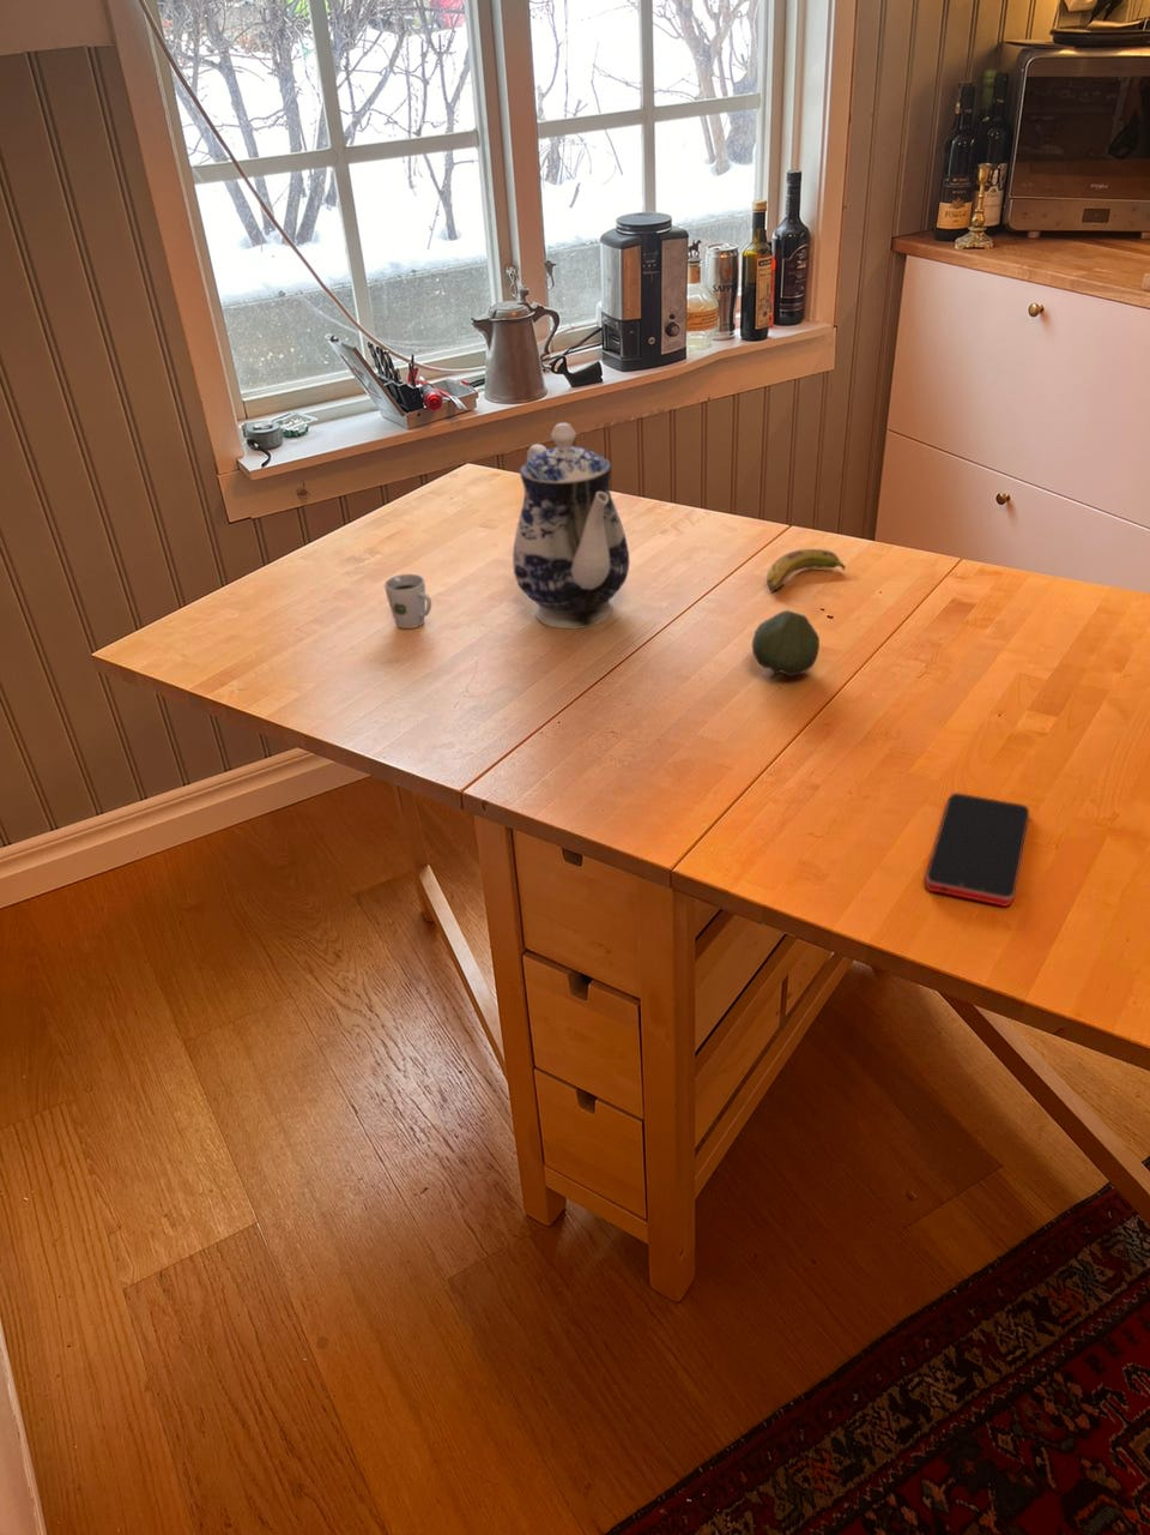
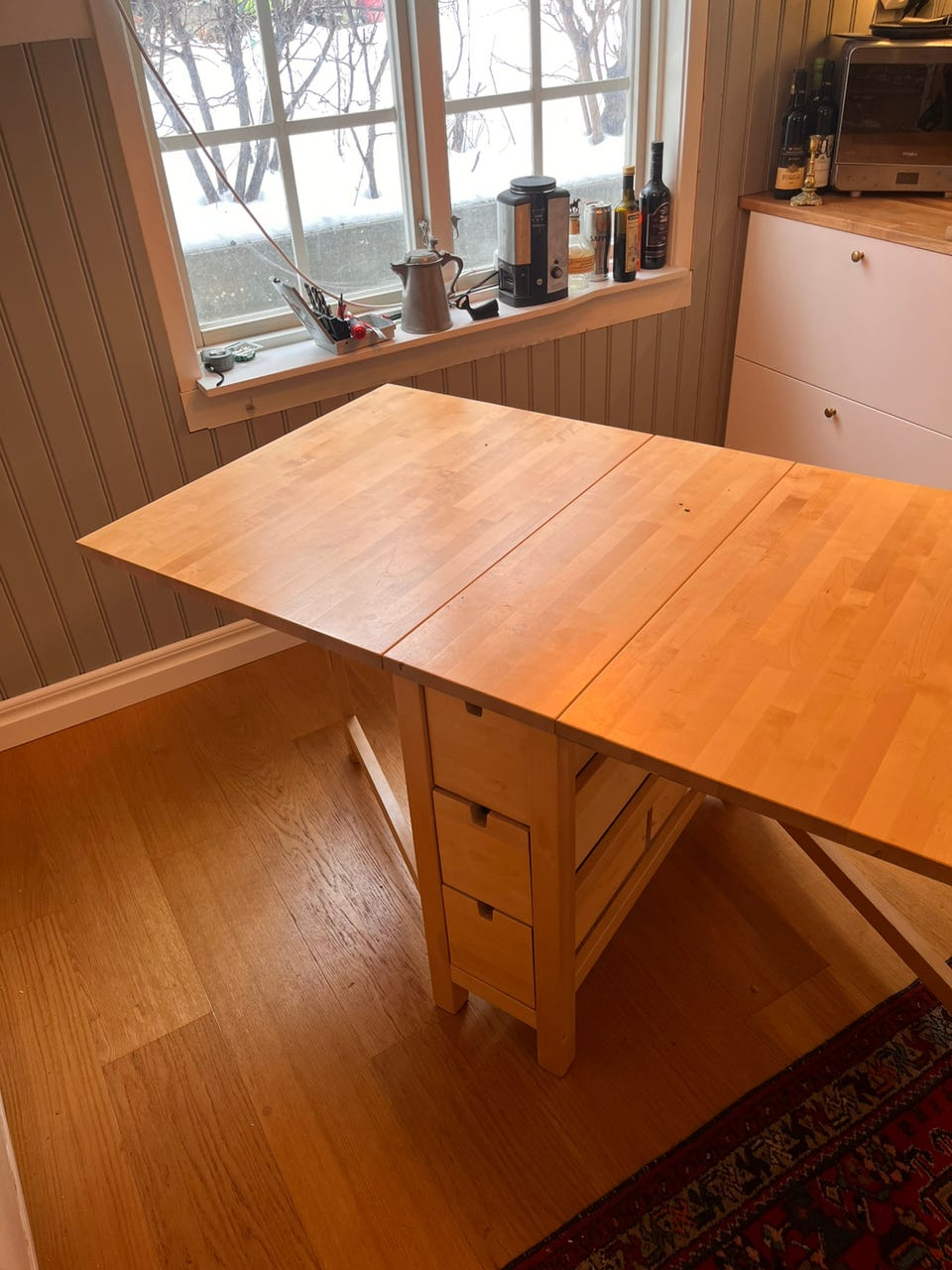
- teapot [511,422,632,630]
- fruit [751,609,820,679]
- smartphone [925,792,1030,908]
- cup [383,567,432,630]
- banana [766,548,847,592]
